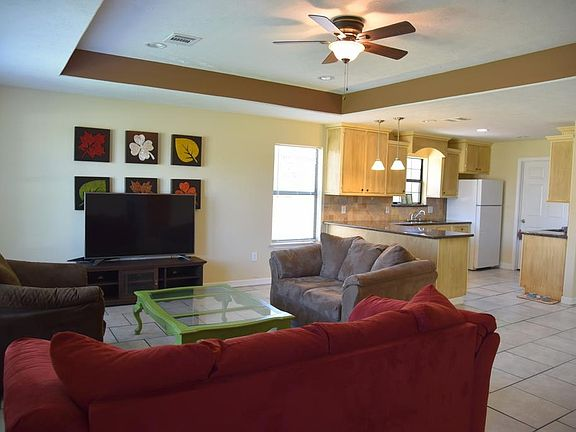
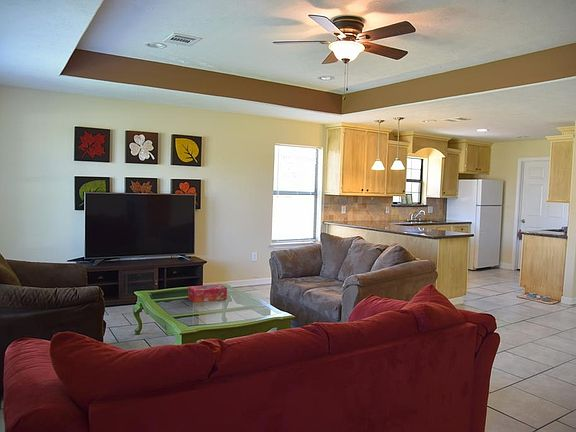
+ tissue box [187,283,228,303]
